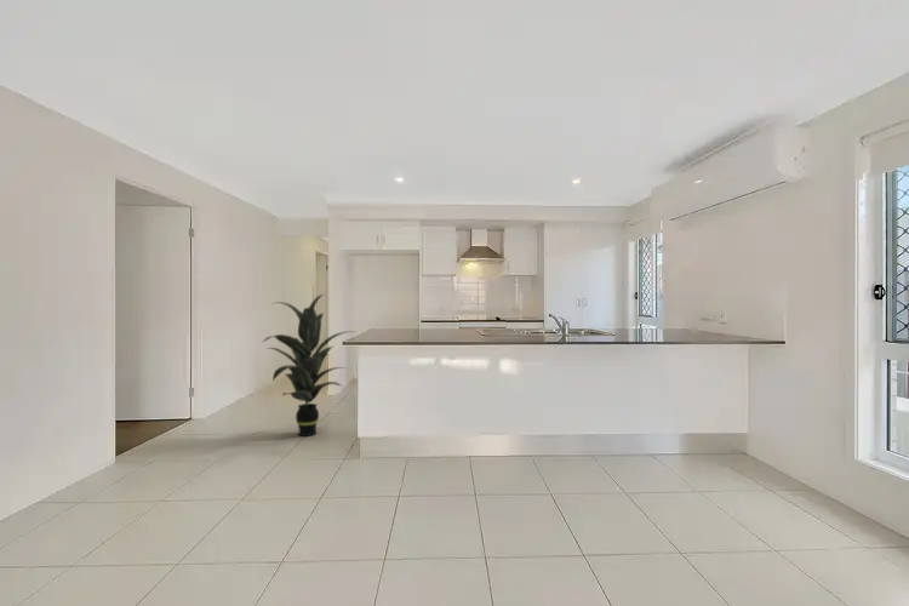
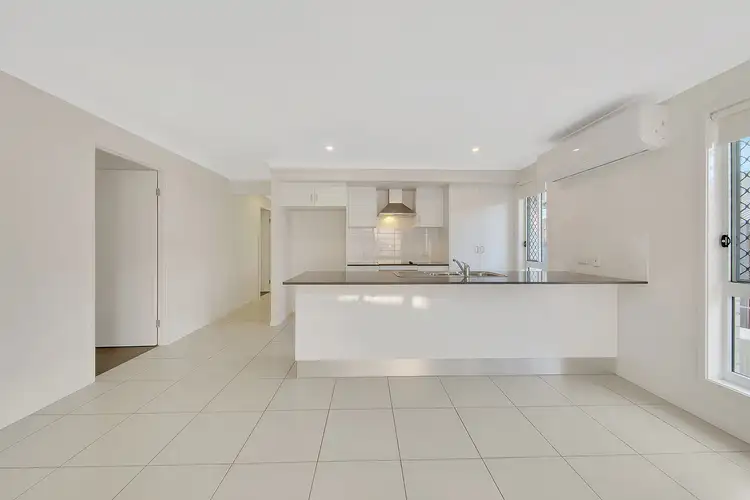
- indoor plant [262,293,356,438]
